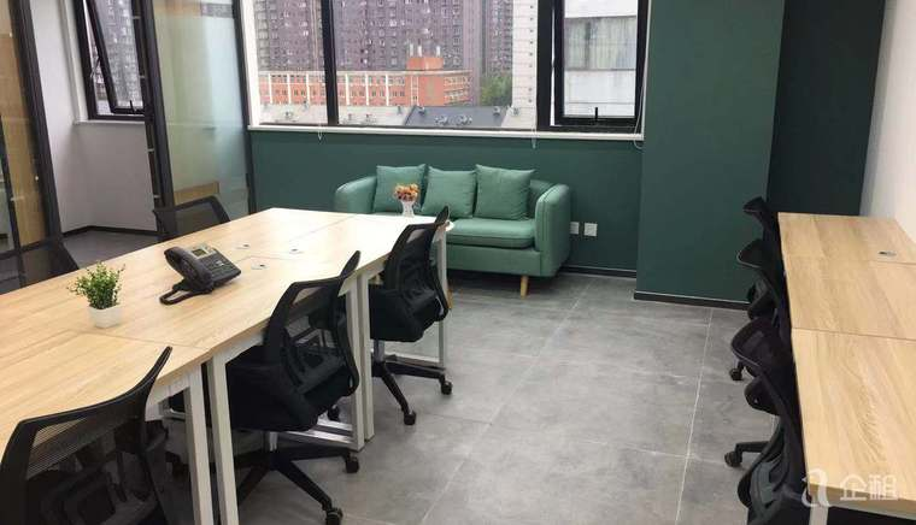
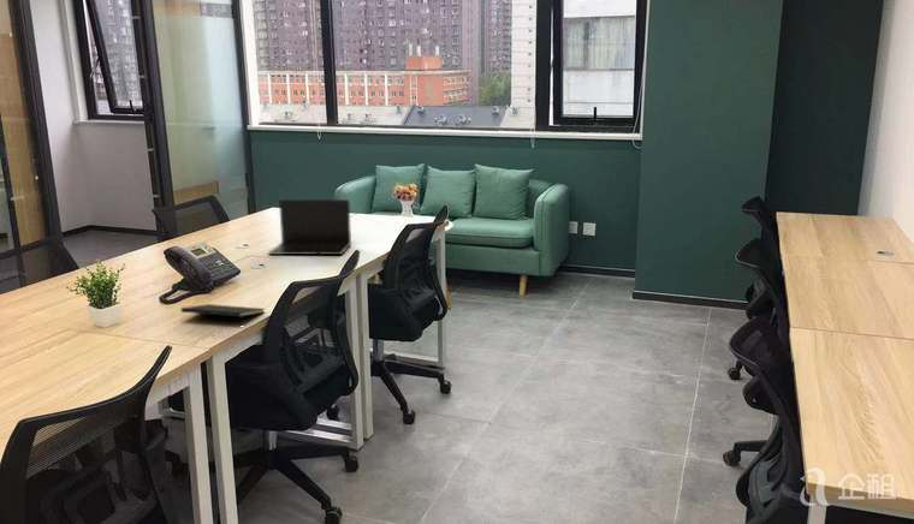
+ notepad [180,303,266,324]
+ laptop [267,198,352,256]
